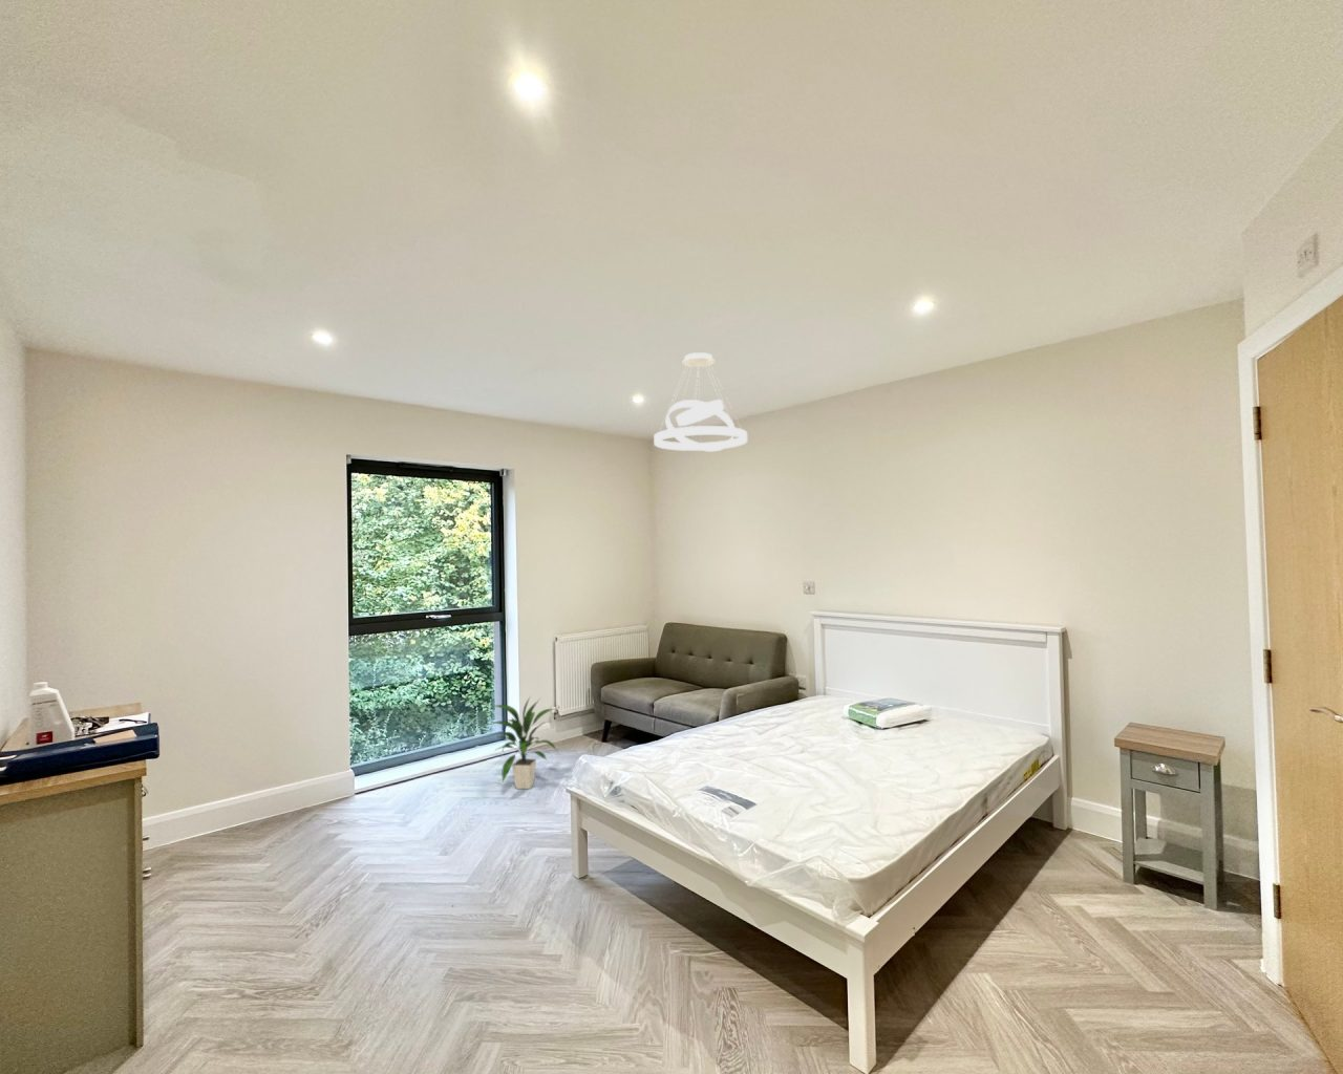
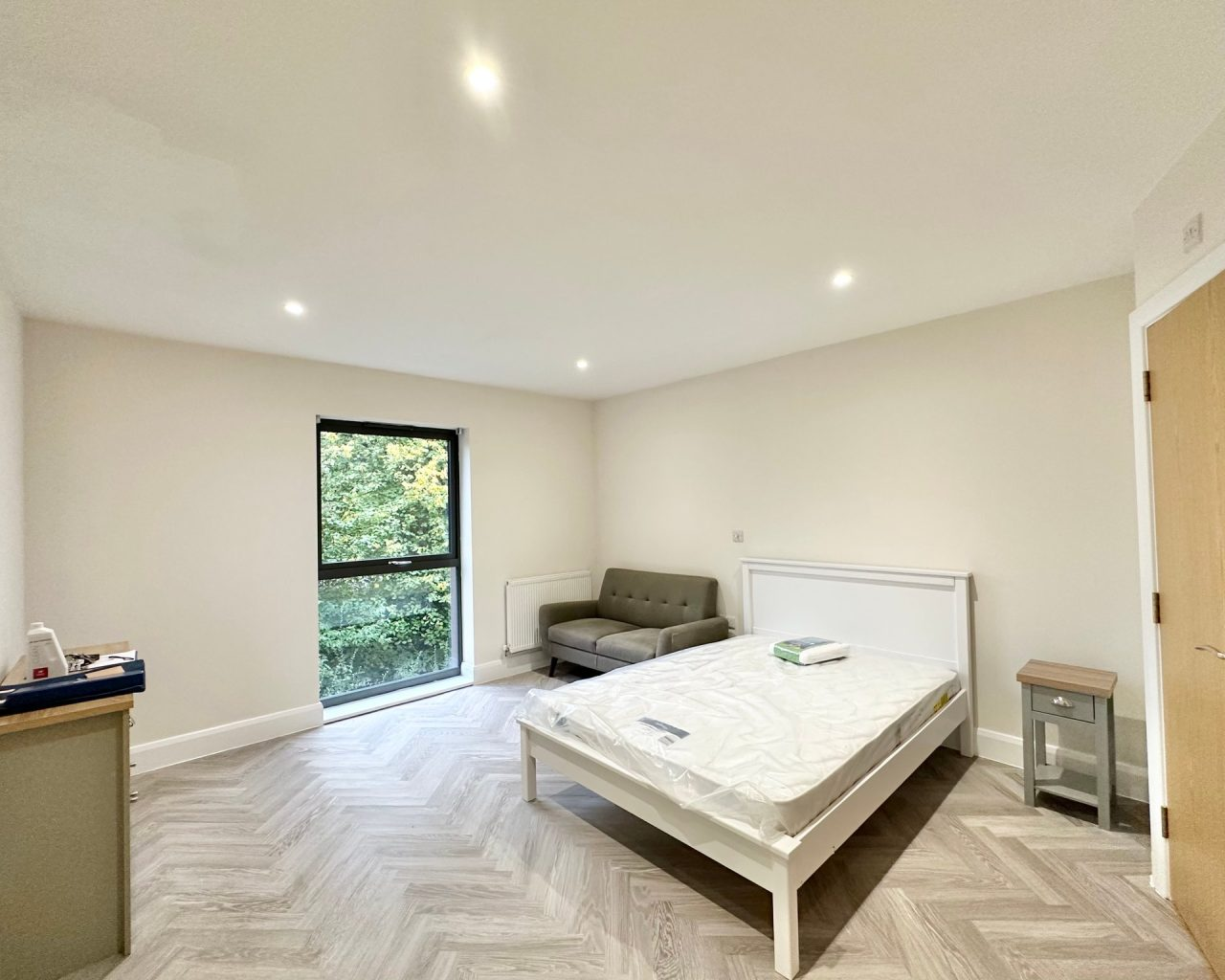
- pendant light [652,352,748,452]
- indoor plant [490,695,558,791]
